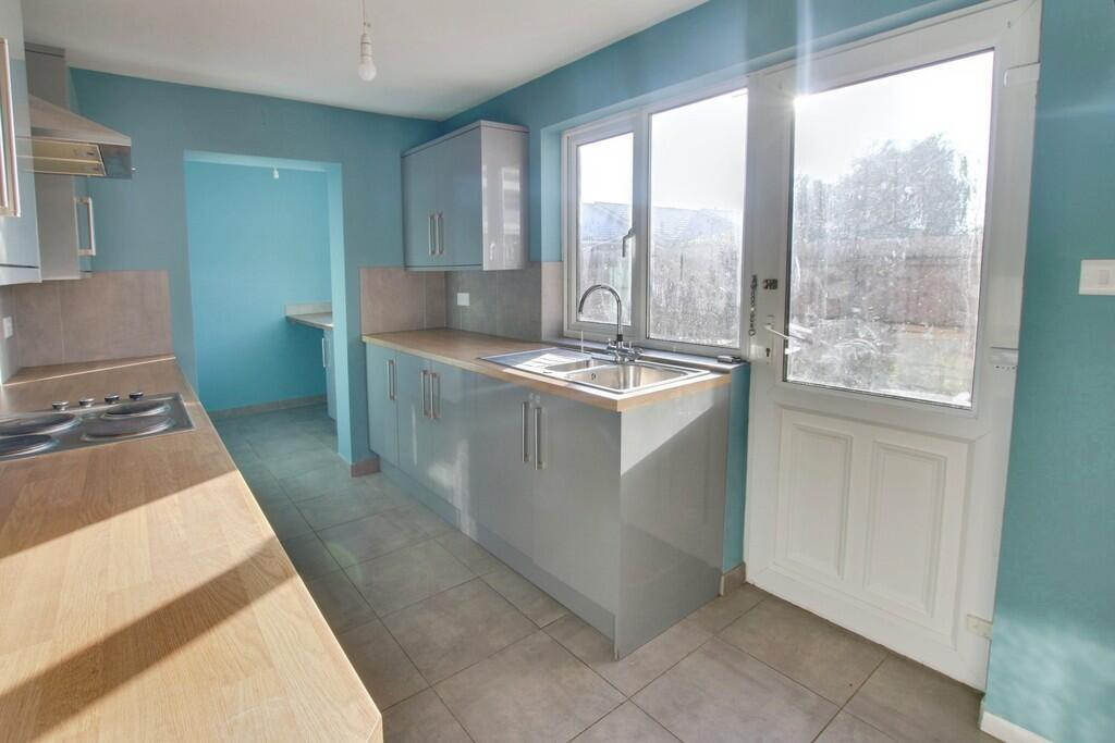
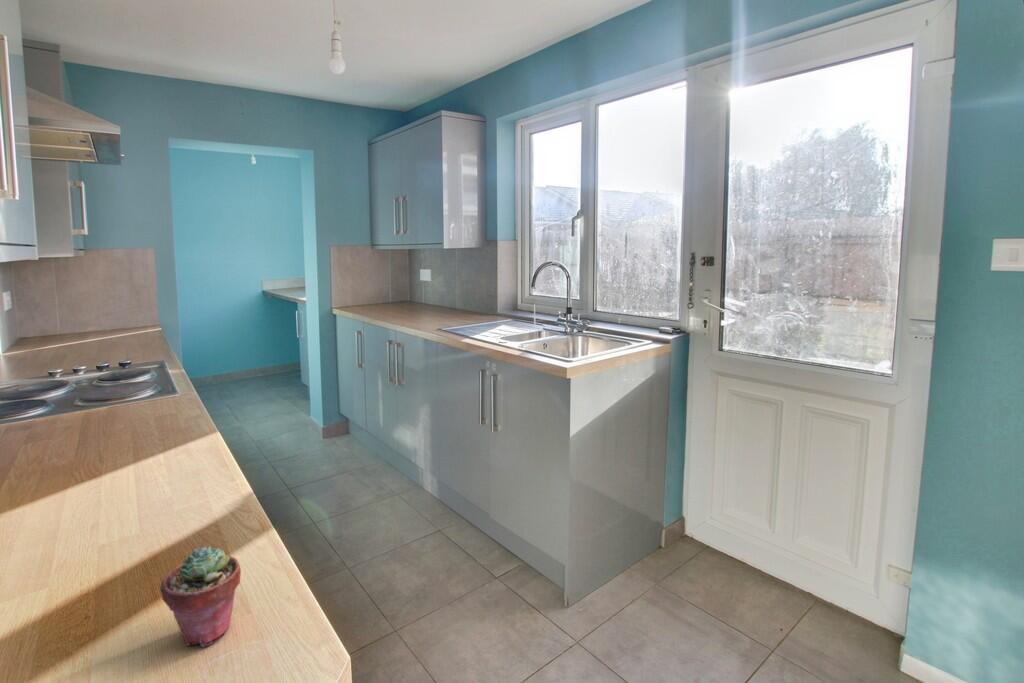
+ potted succulent [159,545,242,648]
